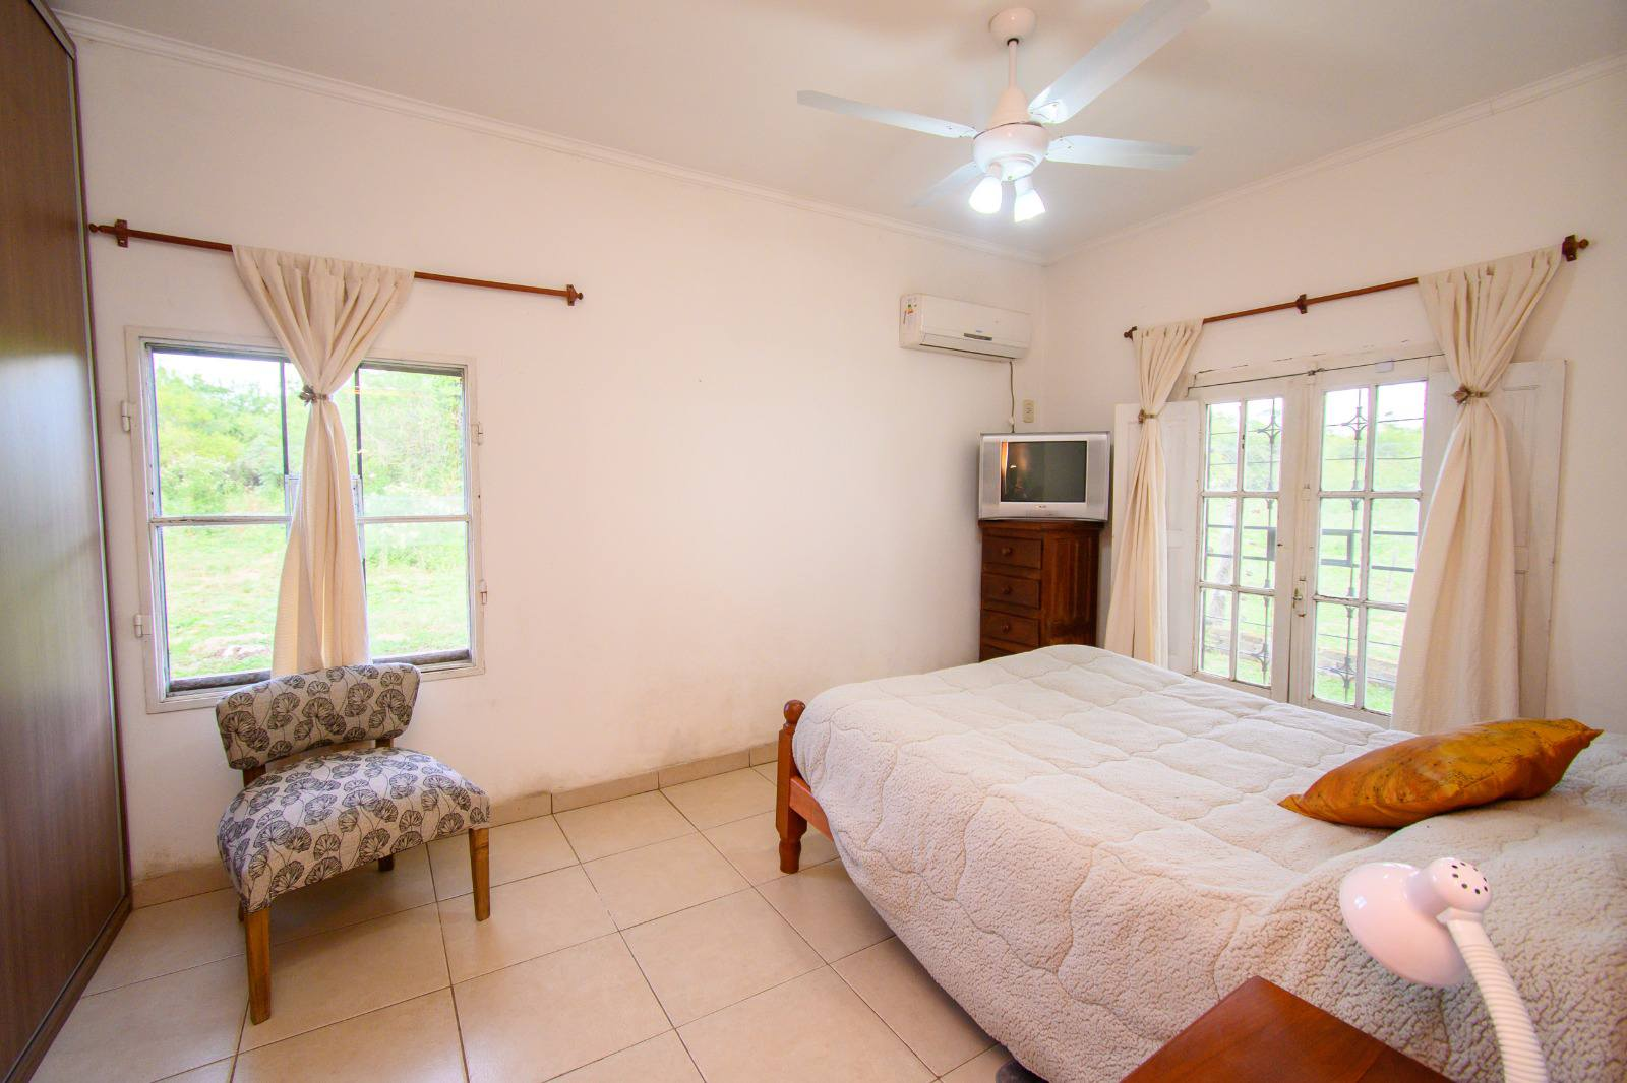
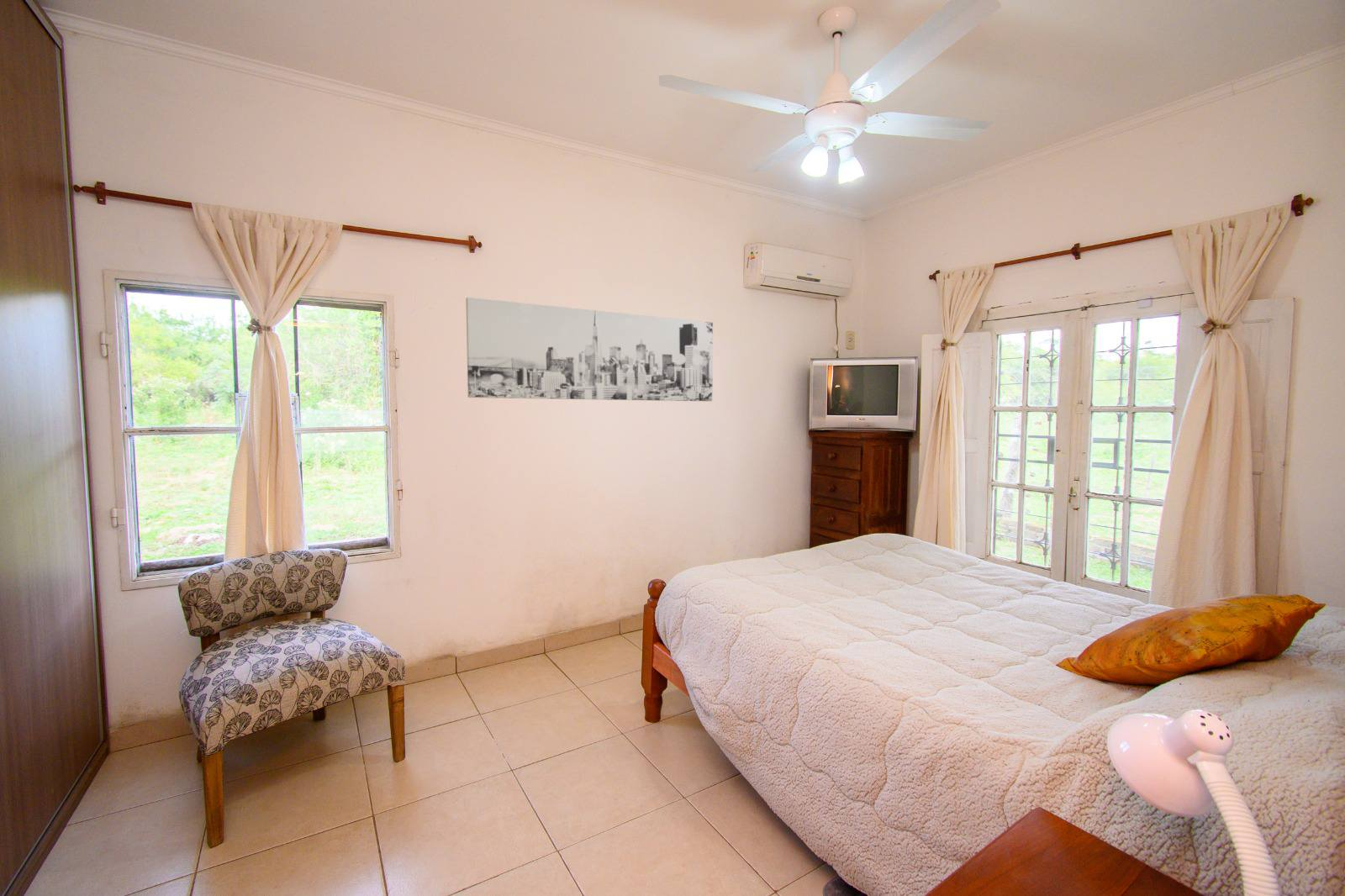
+ wall art [465,297,714,402]
